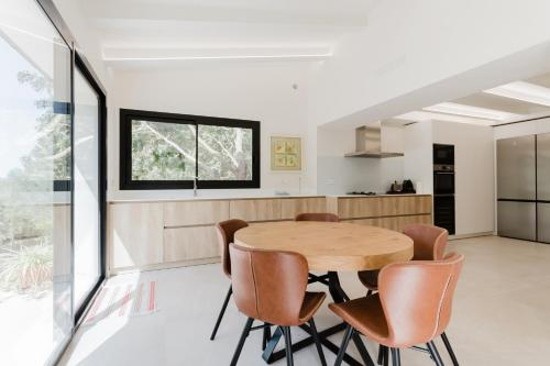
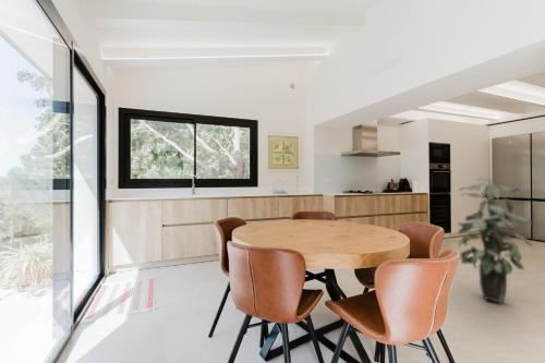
+ indoor plant [457,177,533,304]
